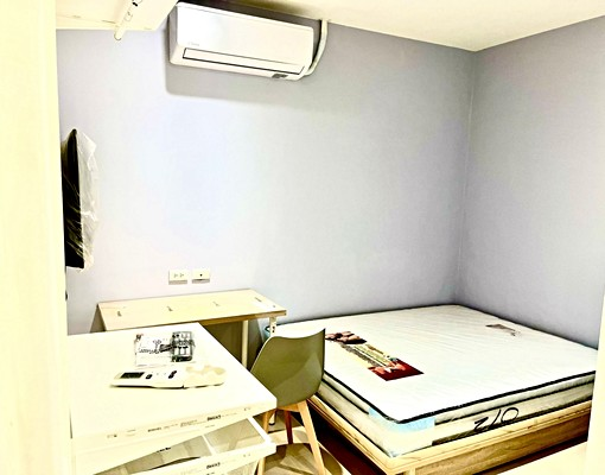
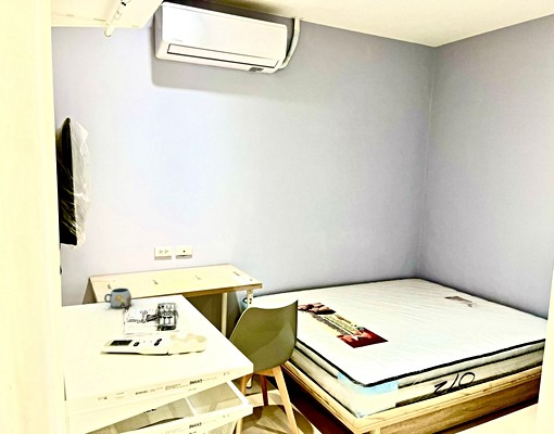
+ mug [103,288,133,309]
